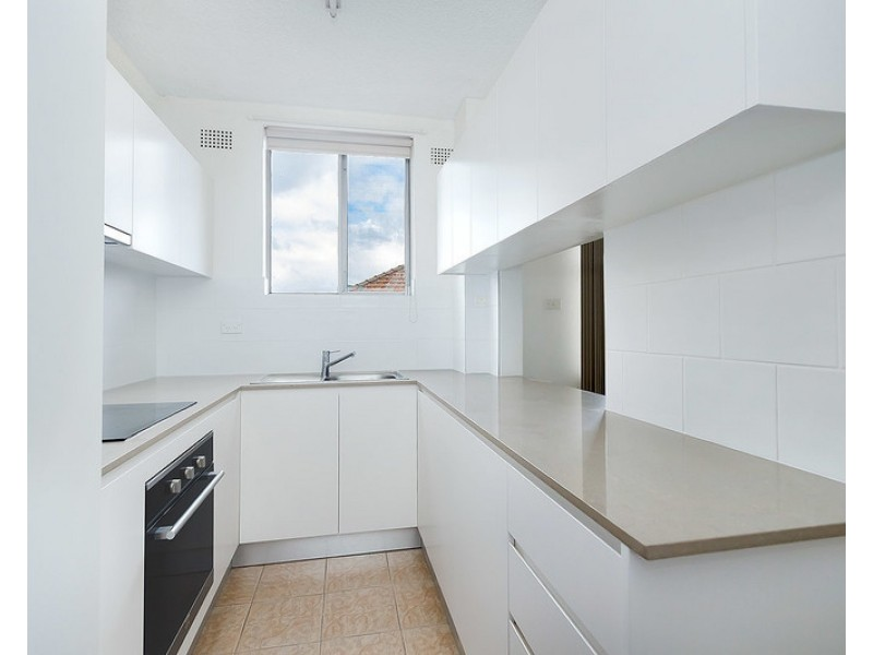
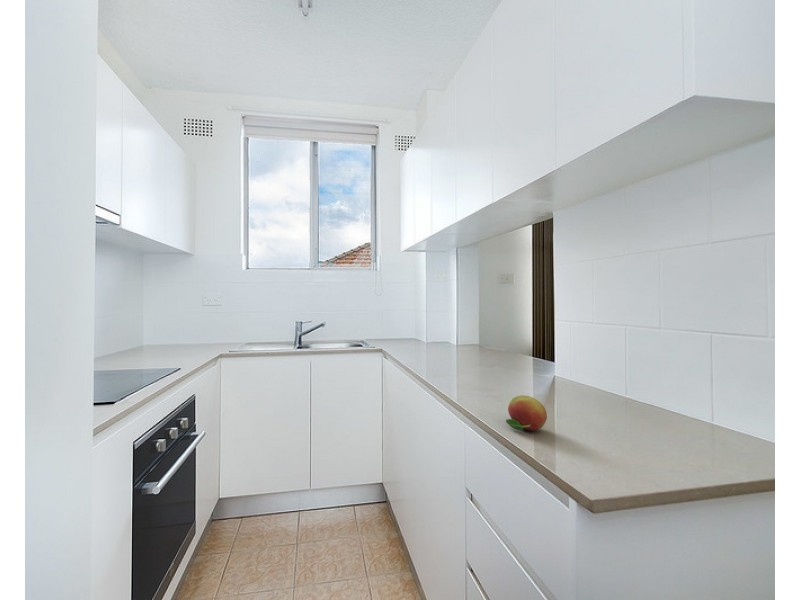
+ fruit [505,394,548,431]
